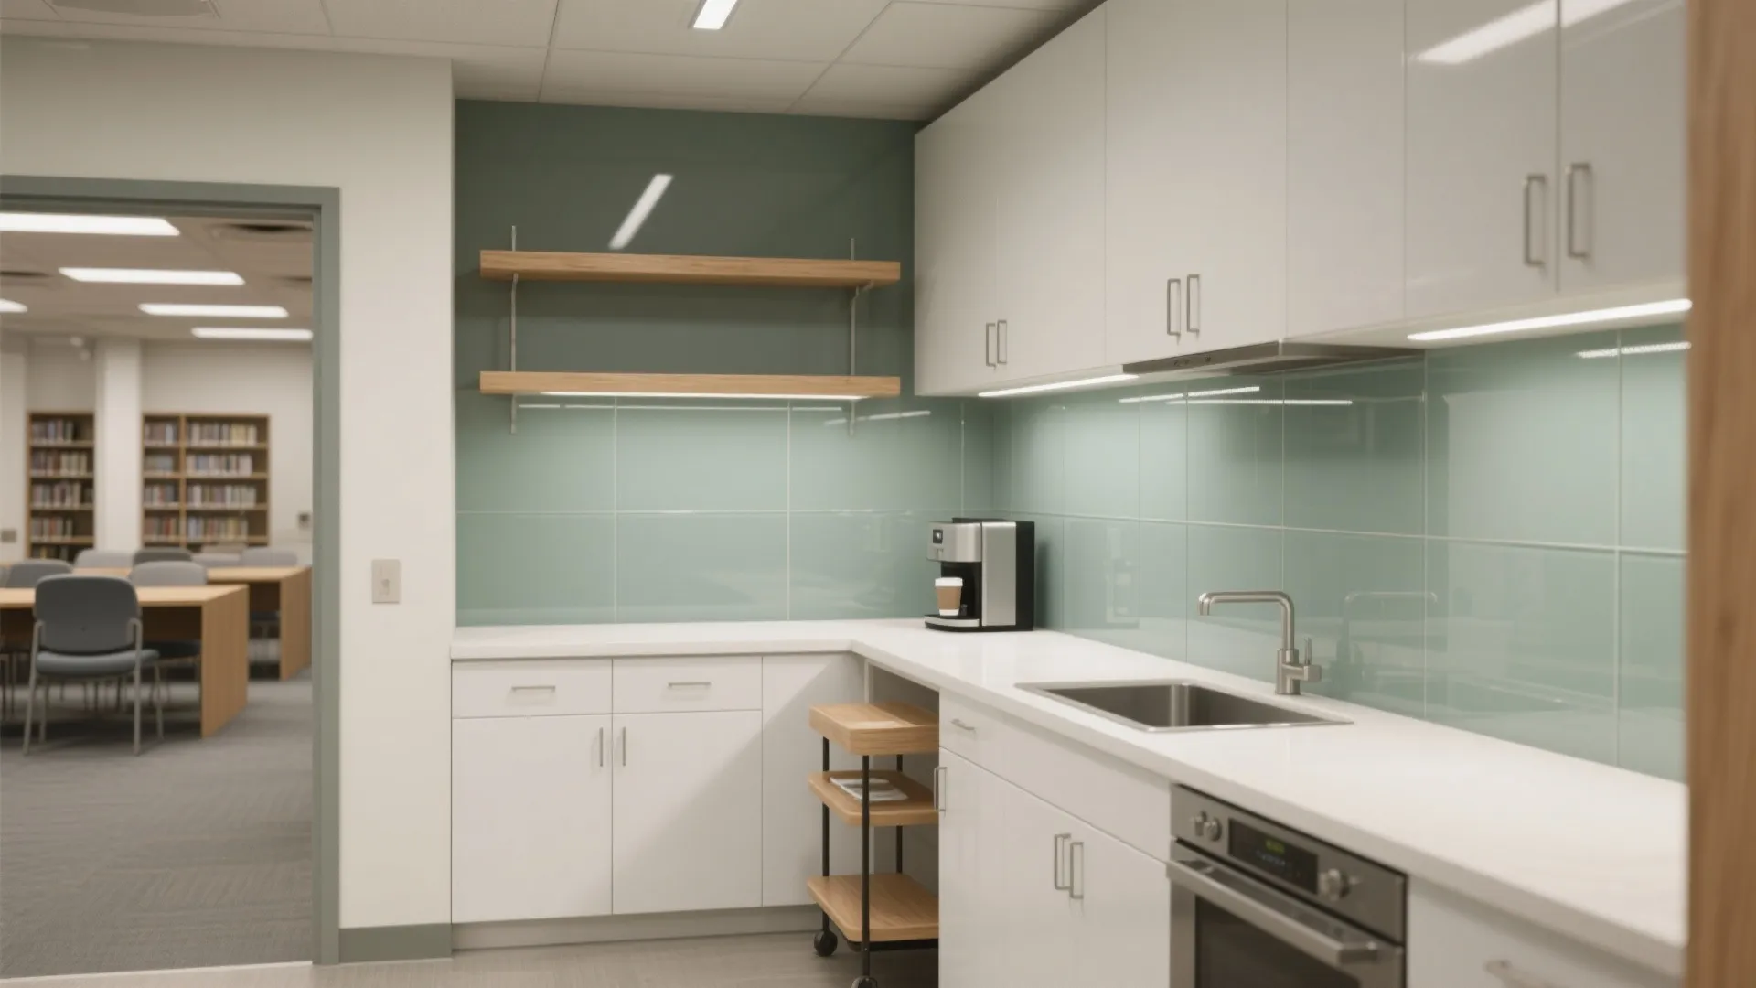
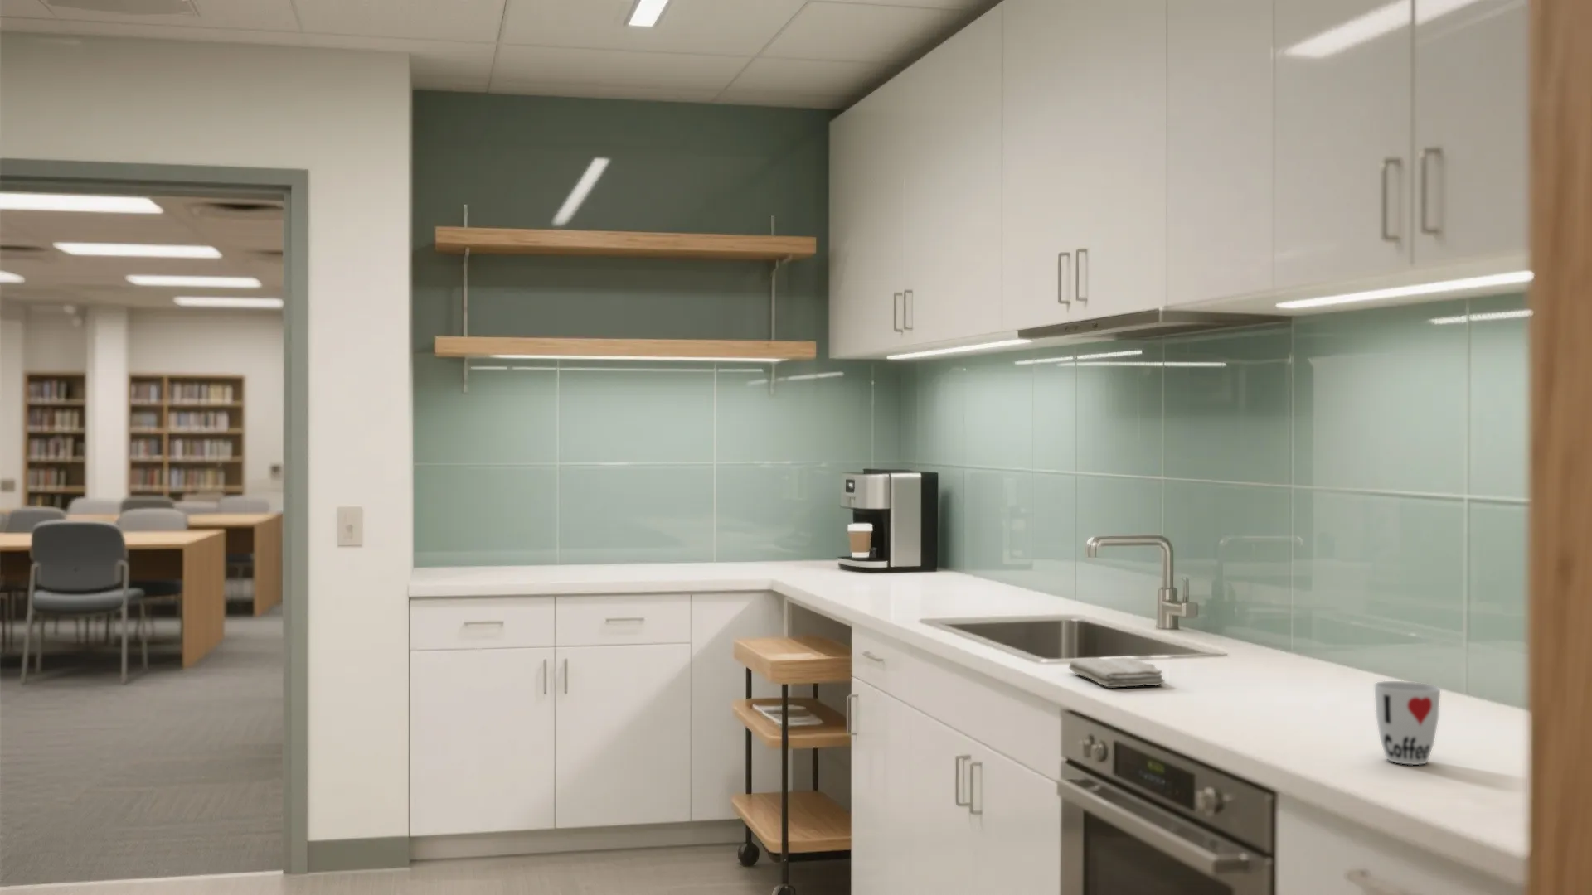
+ cup [1373,681,1441,766]
+ washcloth [1068,657,1166,687]
